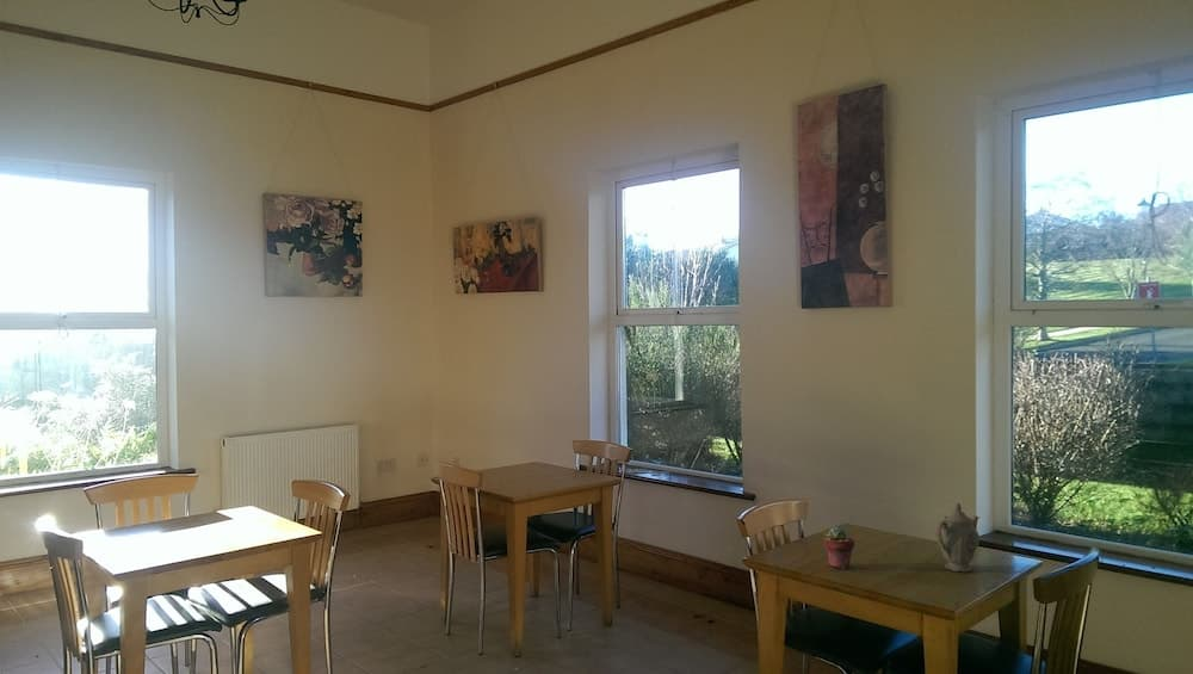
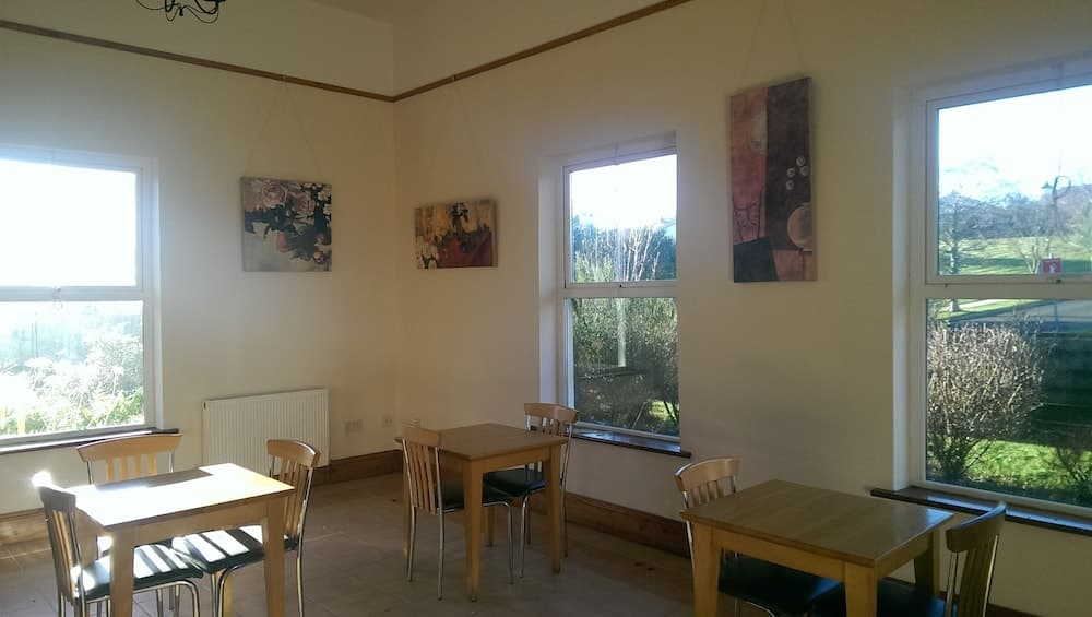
- potted succulent [823,526,855,570]
- chinaware [934,502,981,573]
